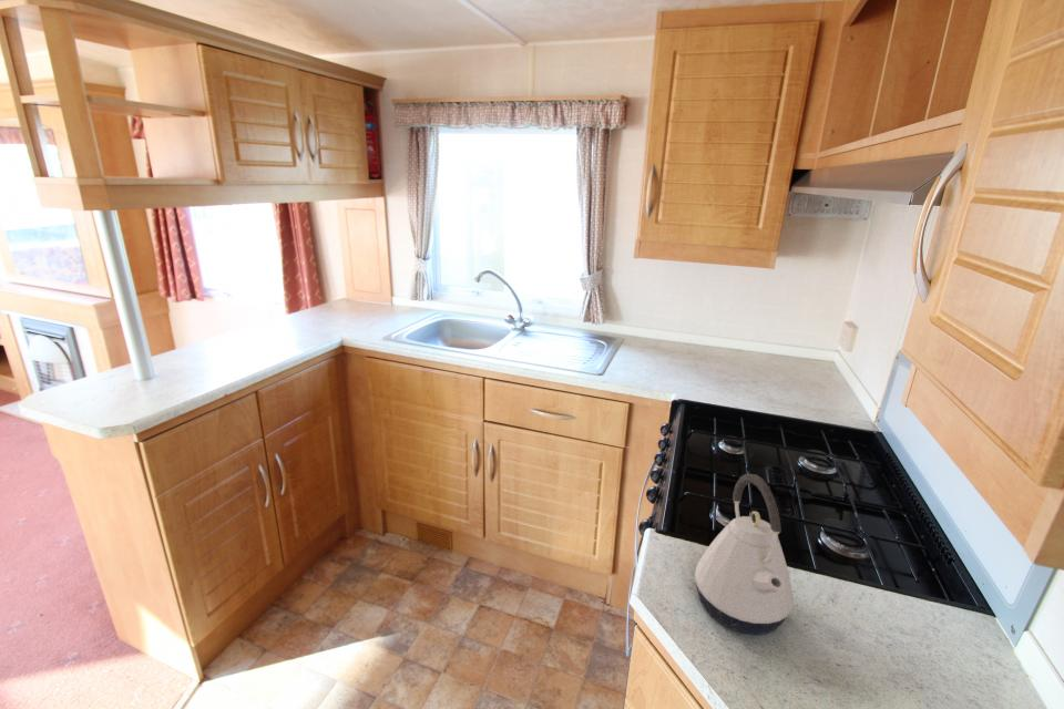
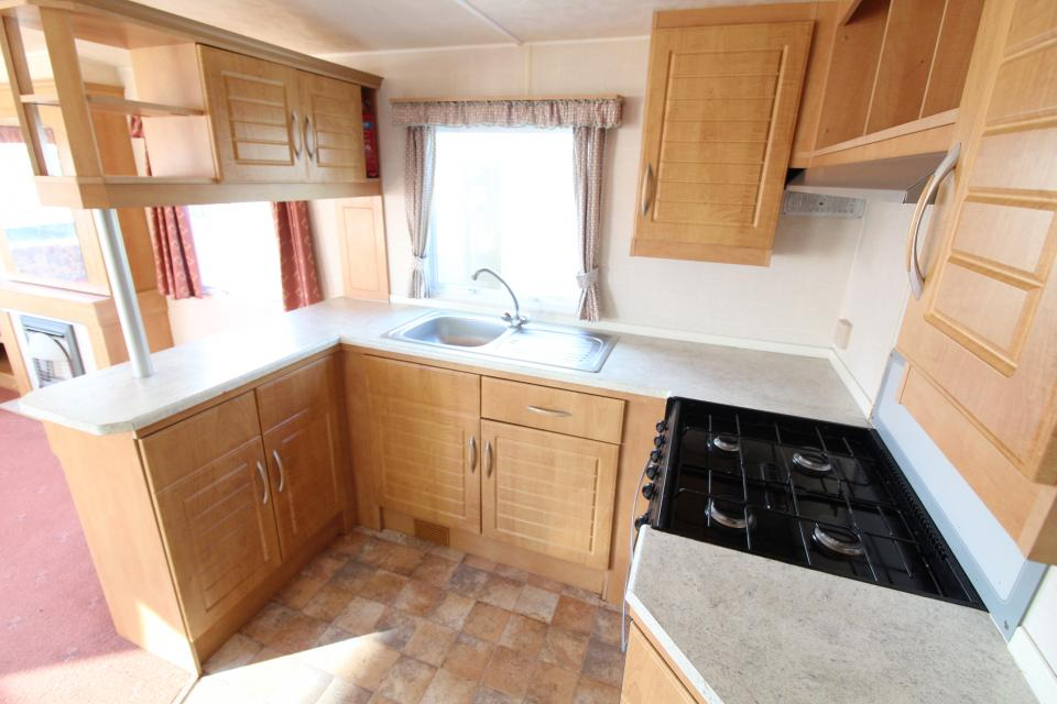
- kettle [694,473,795,636]
